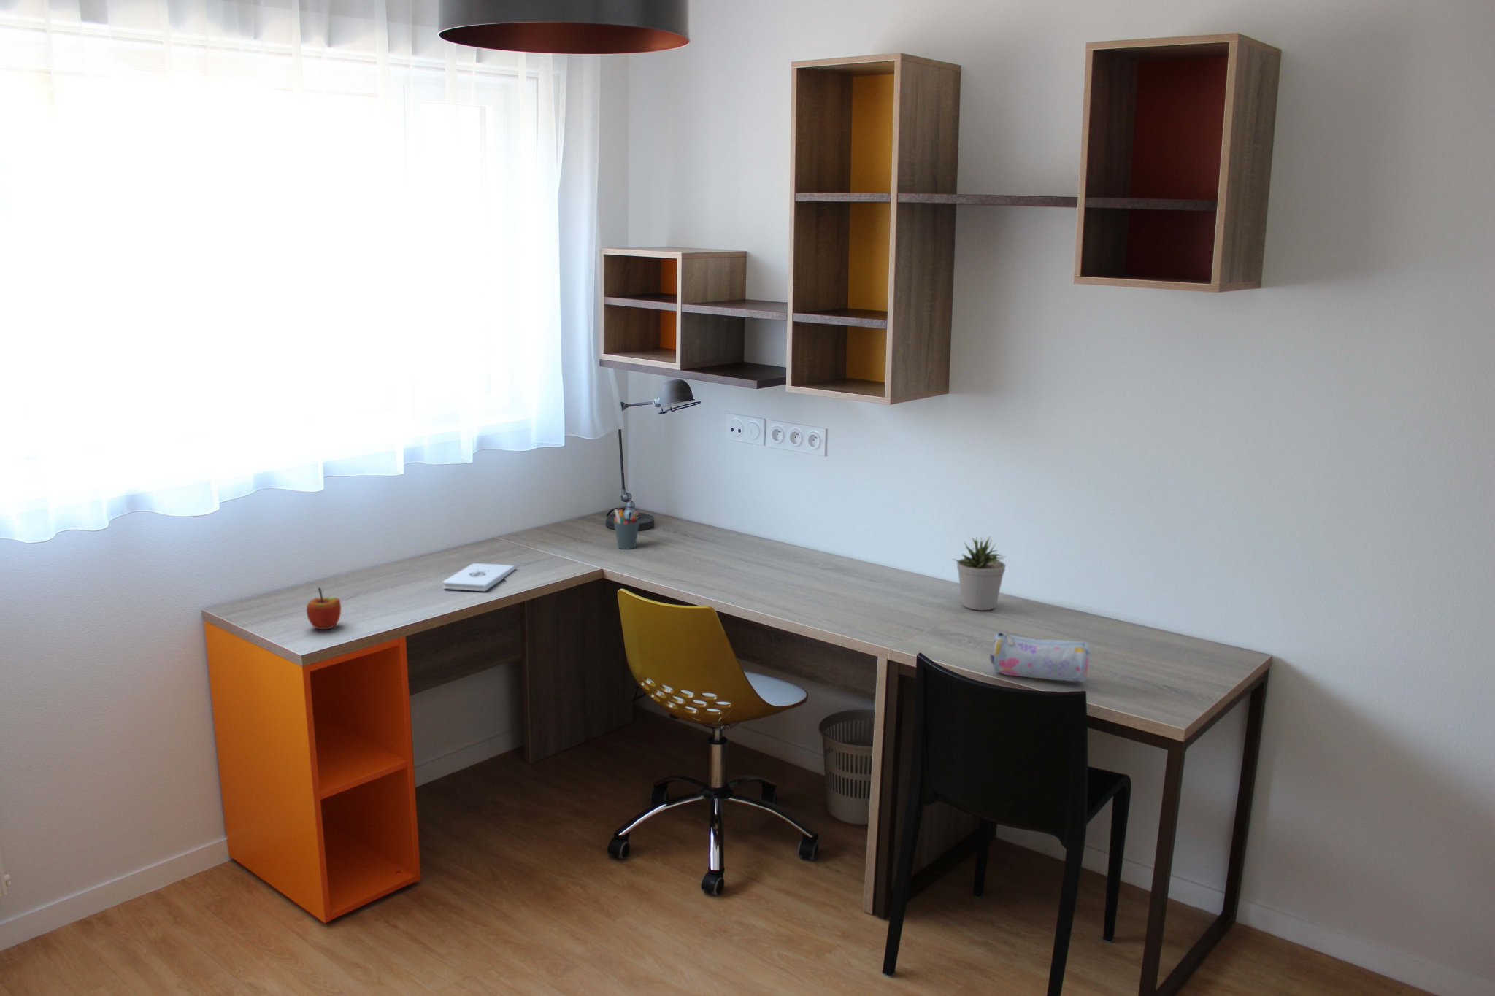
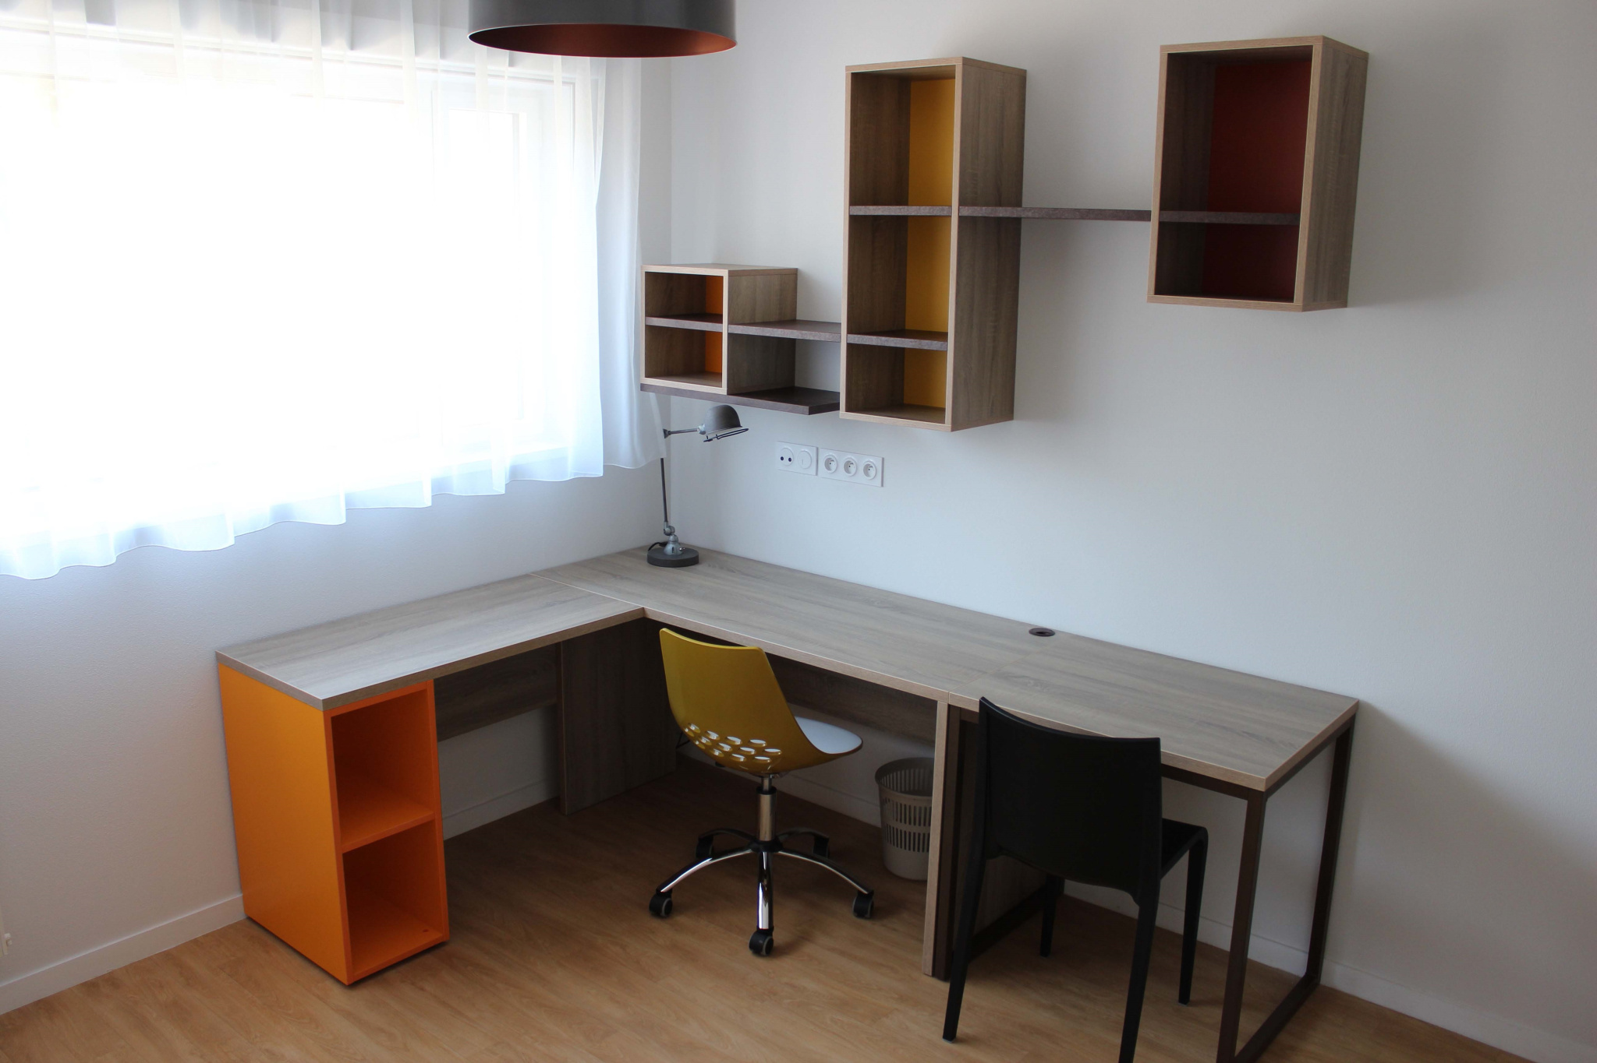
- notepad [442,562,516,591]
- pencil case [989,631,1092,683]
- apple [306,587,341,629]
- pen holder [614,509,640,550]
- potted plant [951,536,1007,610]
